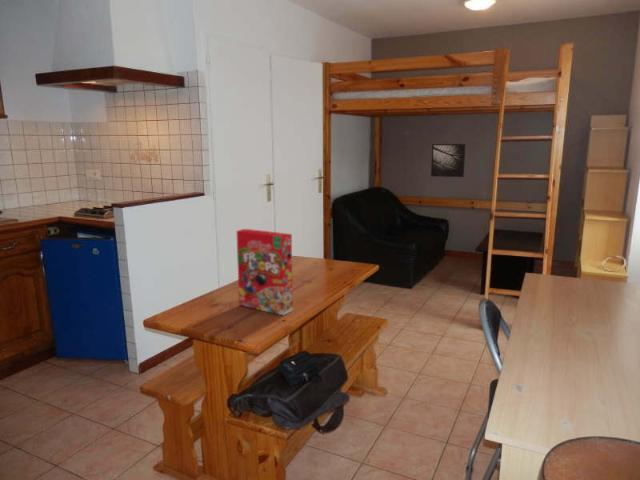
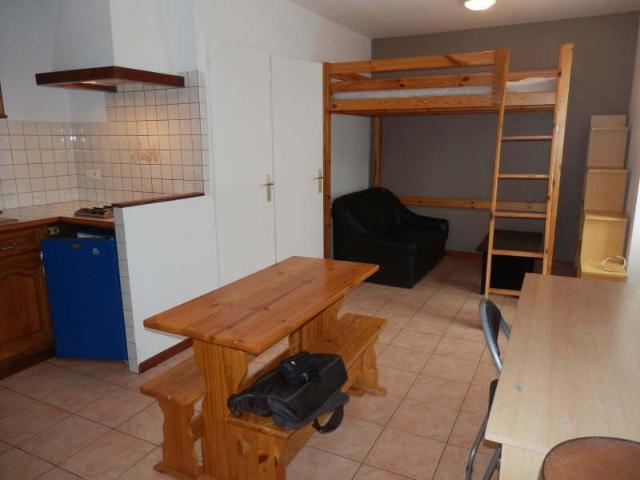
- cereal box [235,228,294,316]
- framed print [430,143,466,178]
